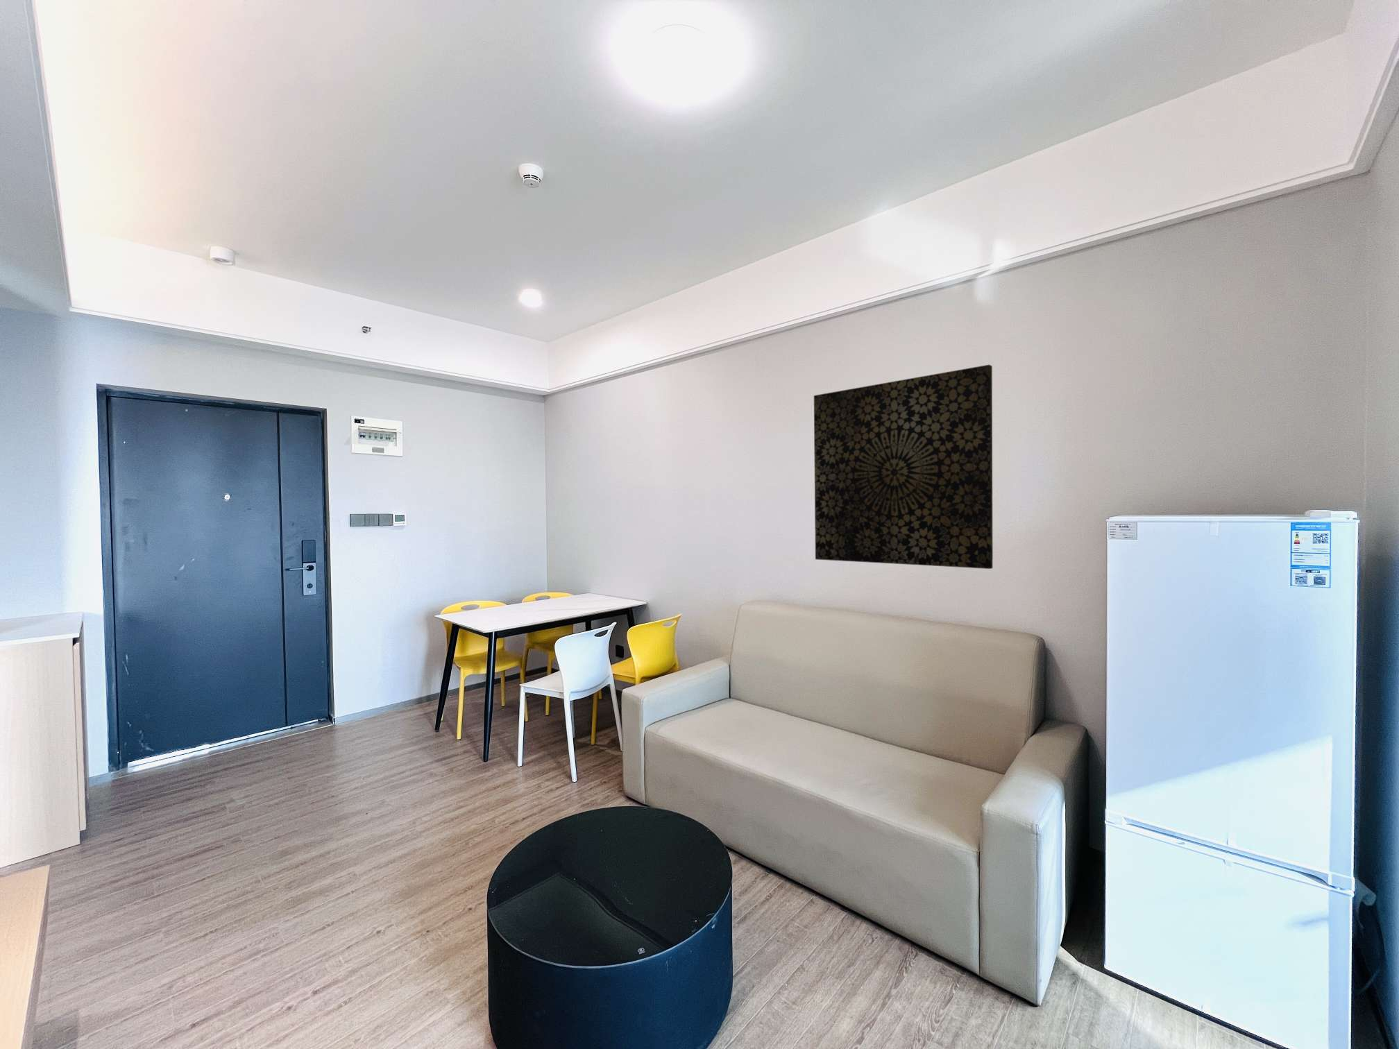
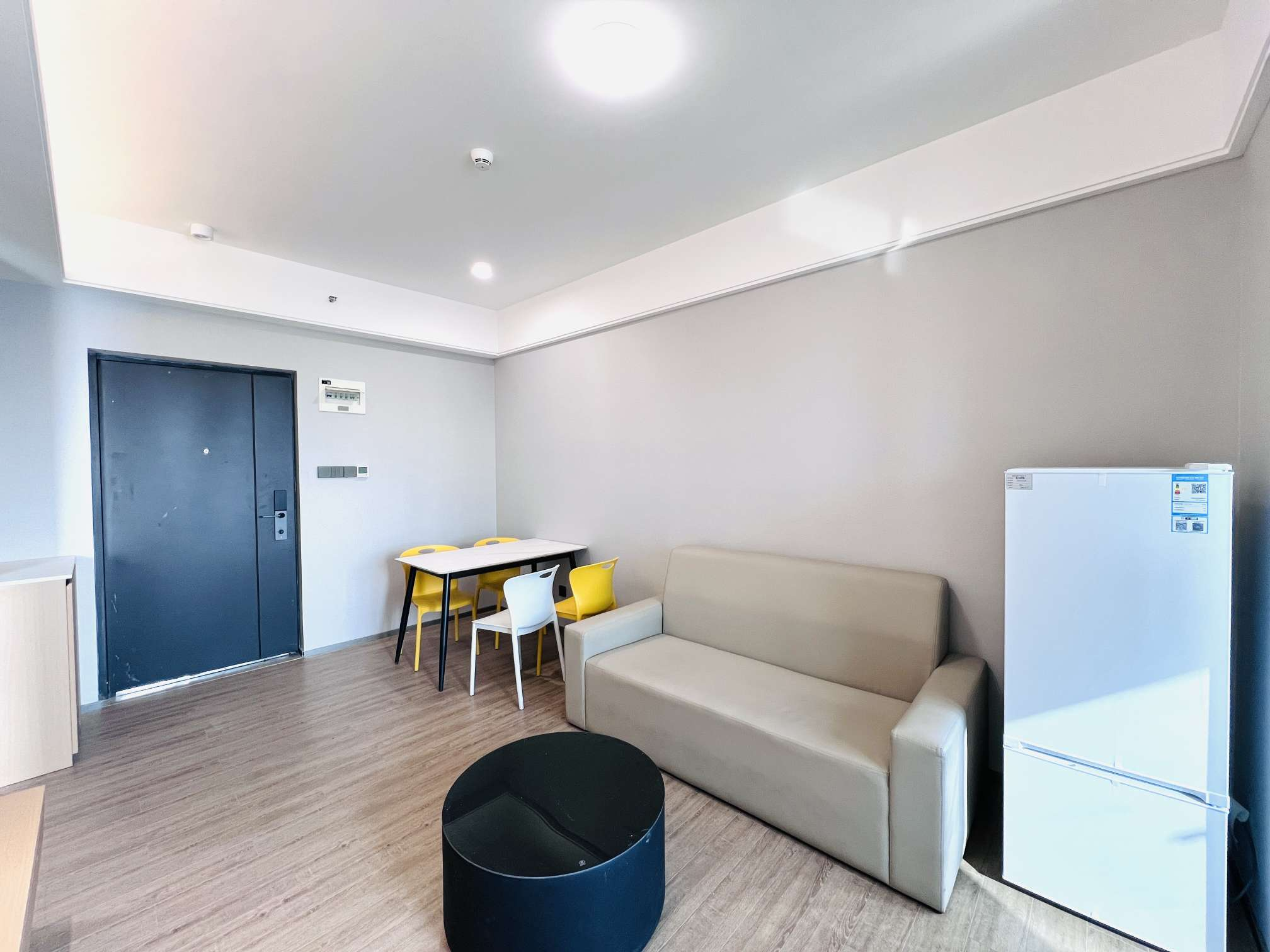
- wall art [813,365,994,570]
